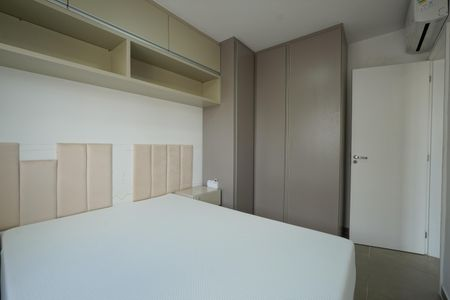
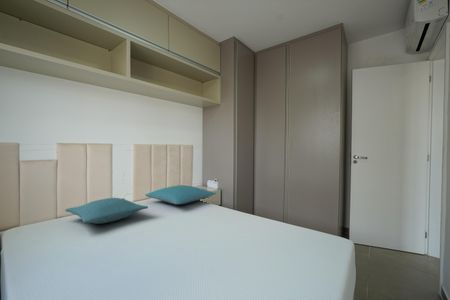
+ pillow [64,197,149,225]
+ pillow [144,184,217,205]
